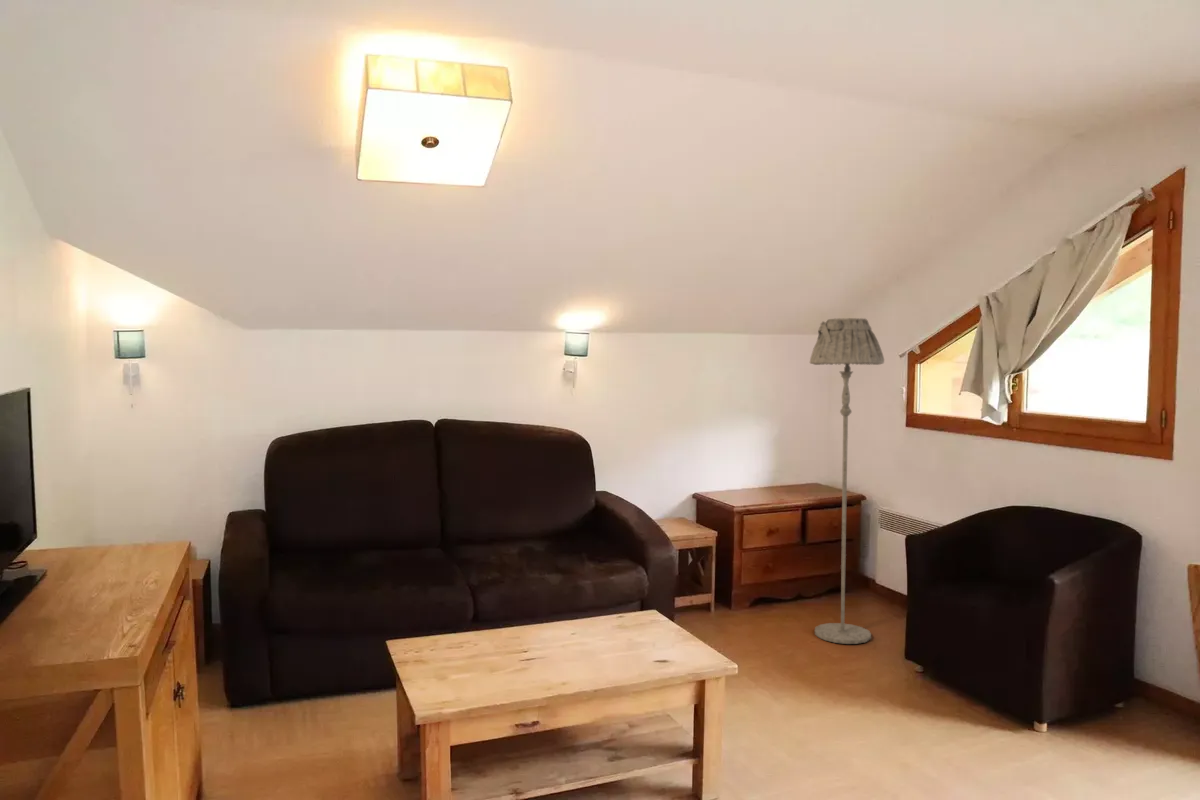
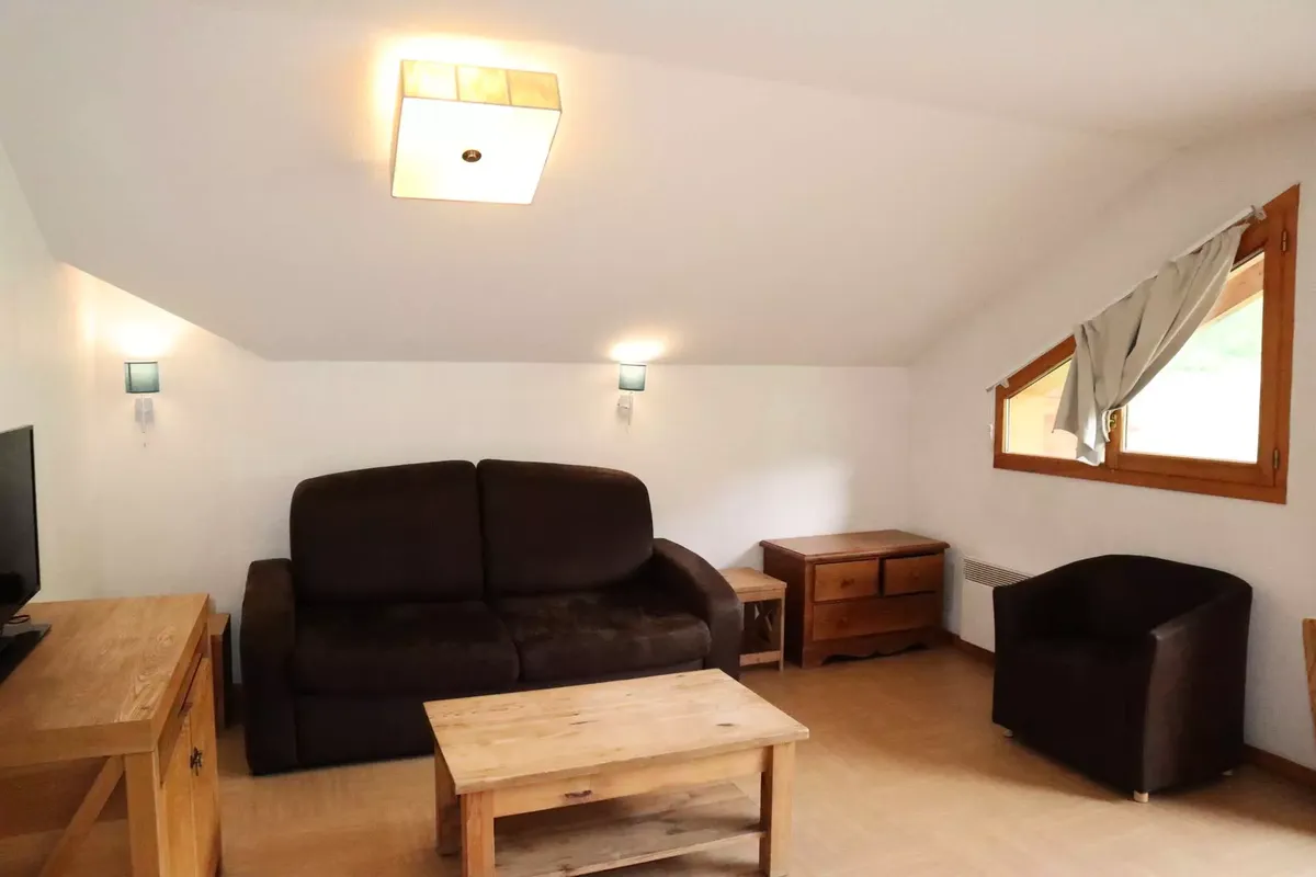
- floor lamp [809,317,885,645]
